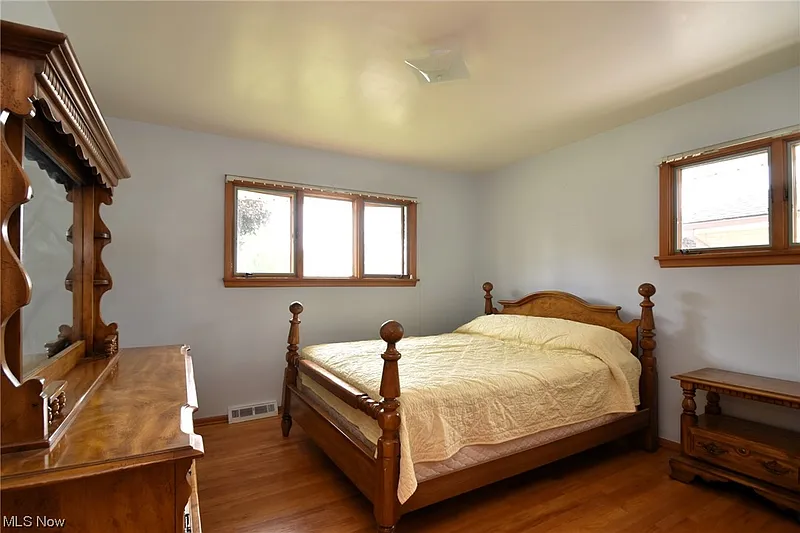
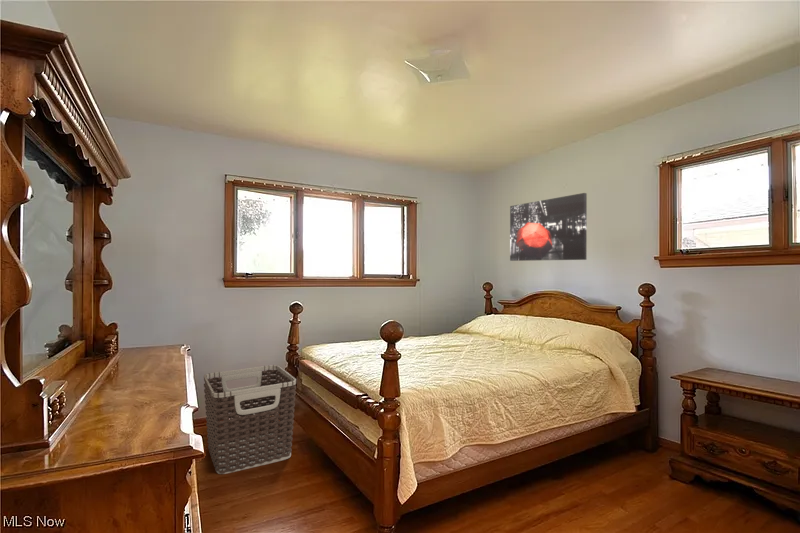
+ clothes hamper [203,364,298,475]
+ wall art [509,192,588,262]
